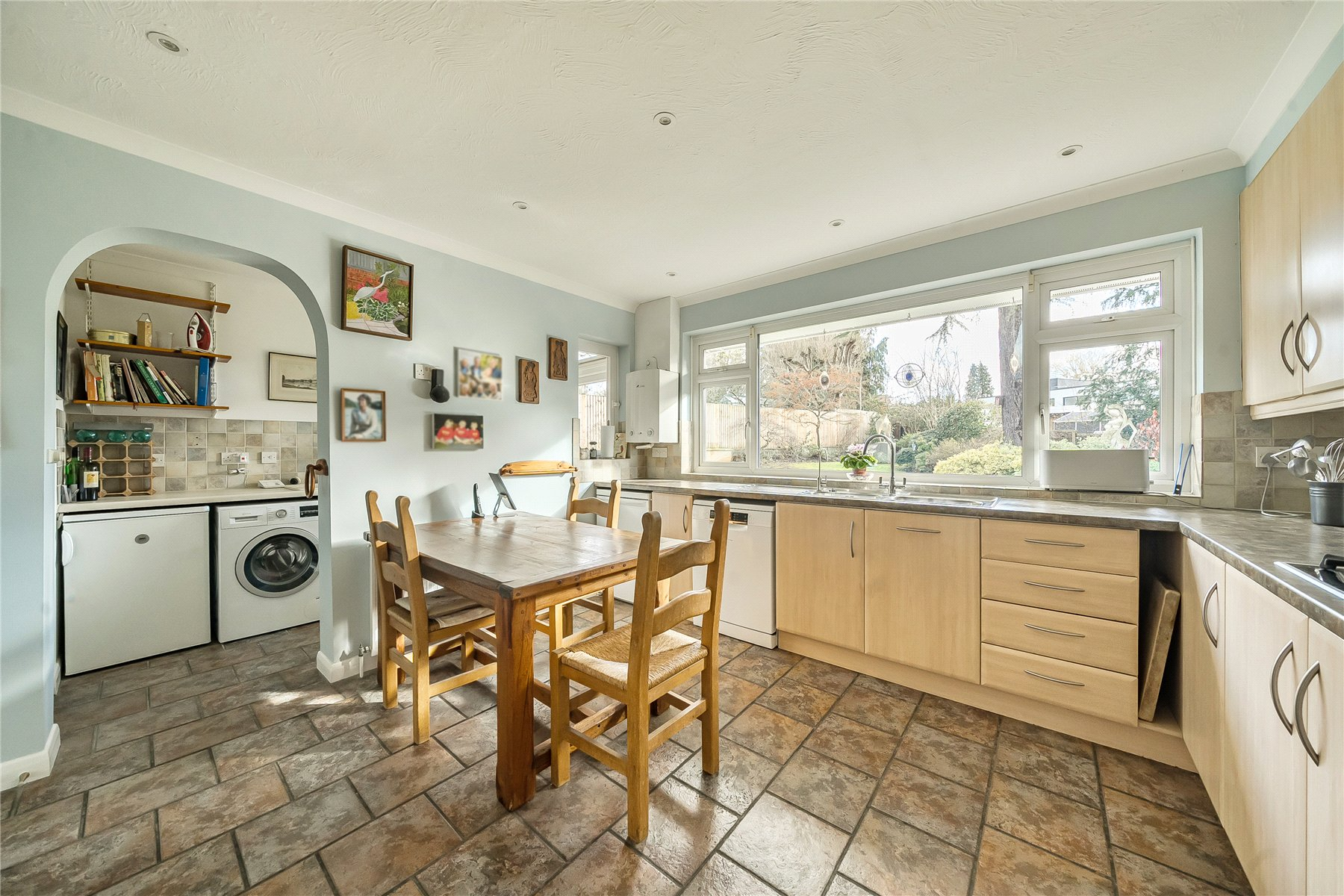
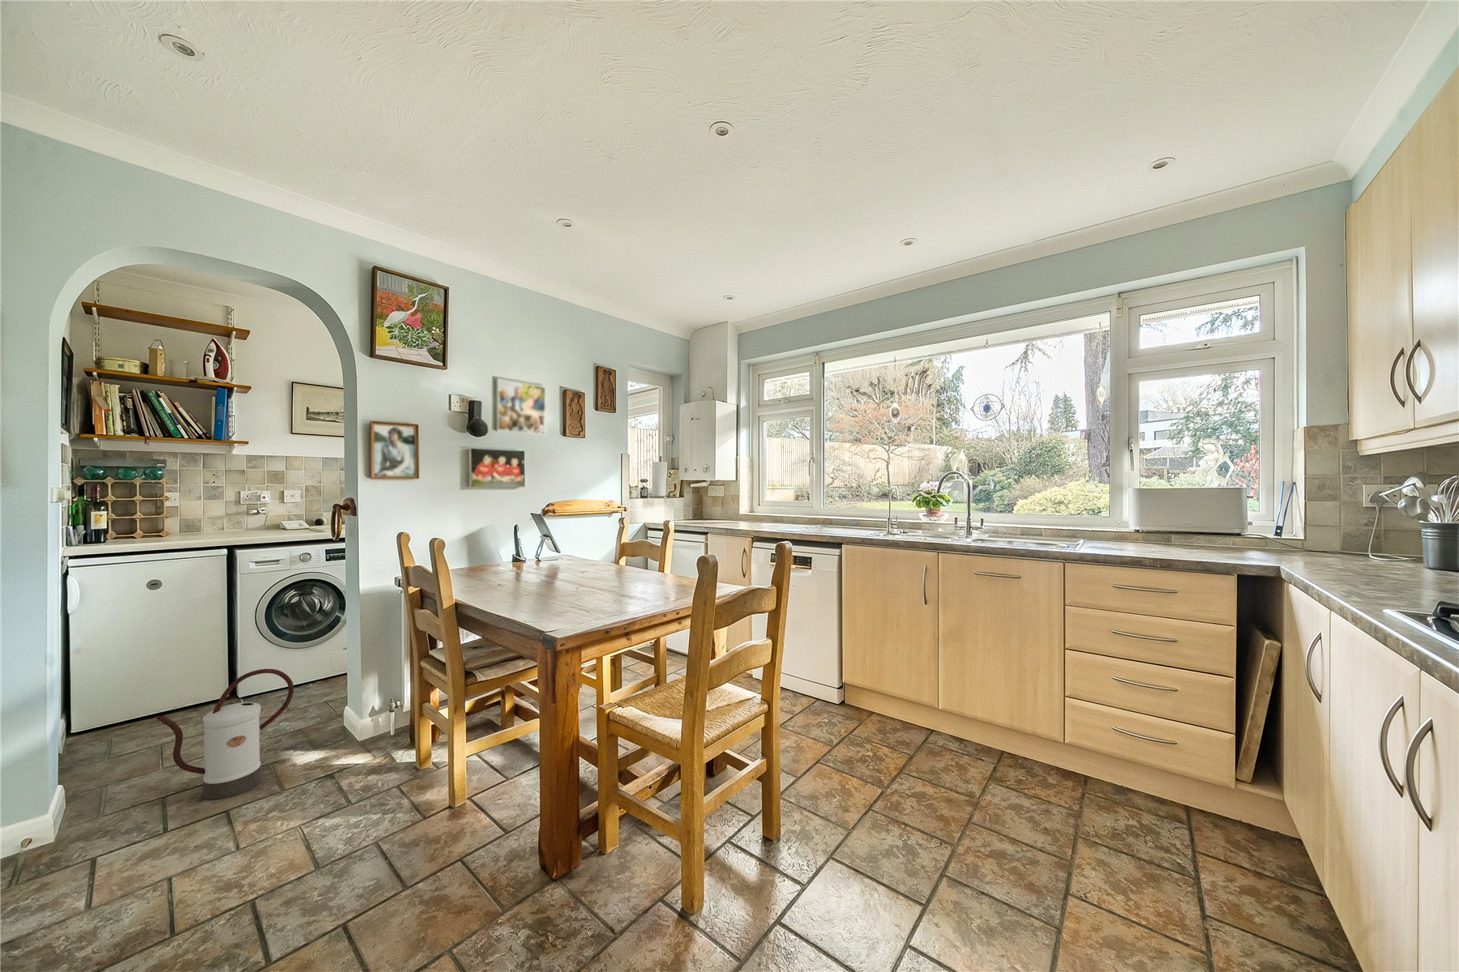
+ watering can [155,668,294,801]
